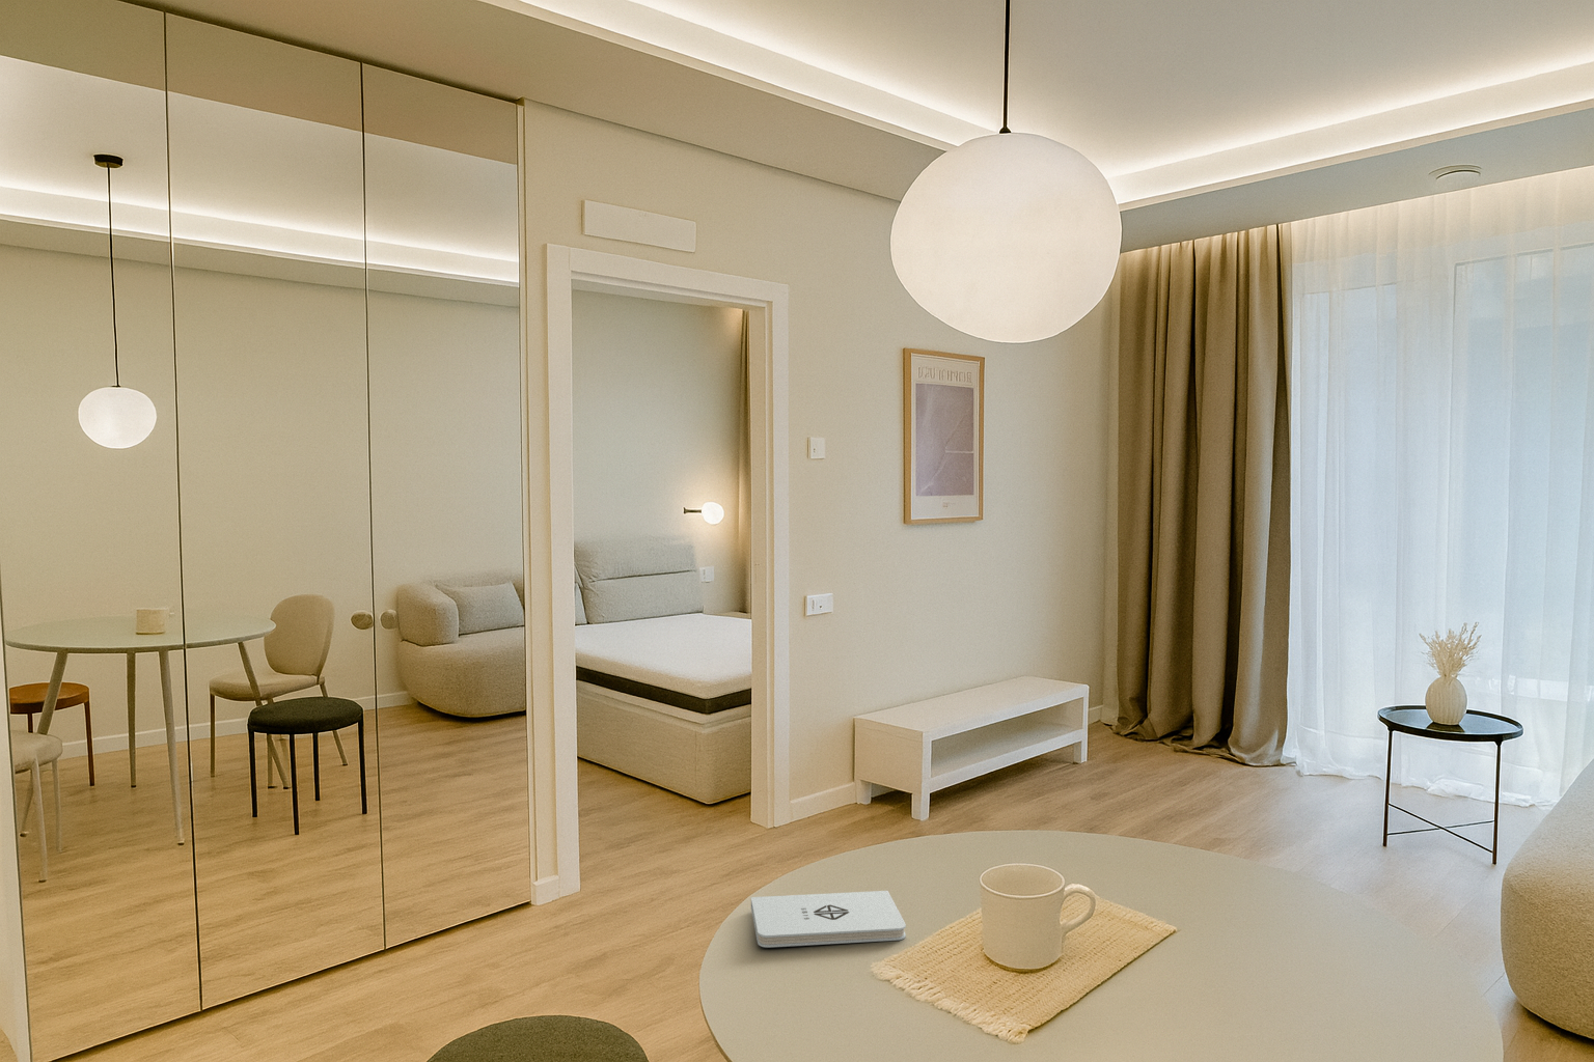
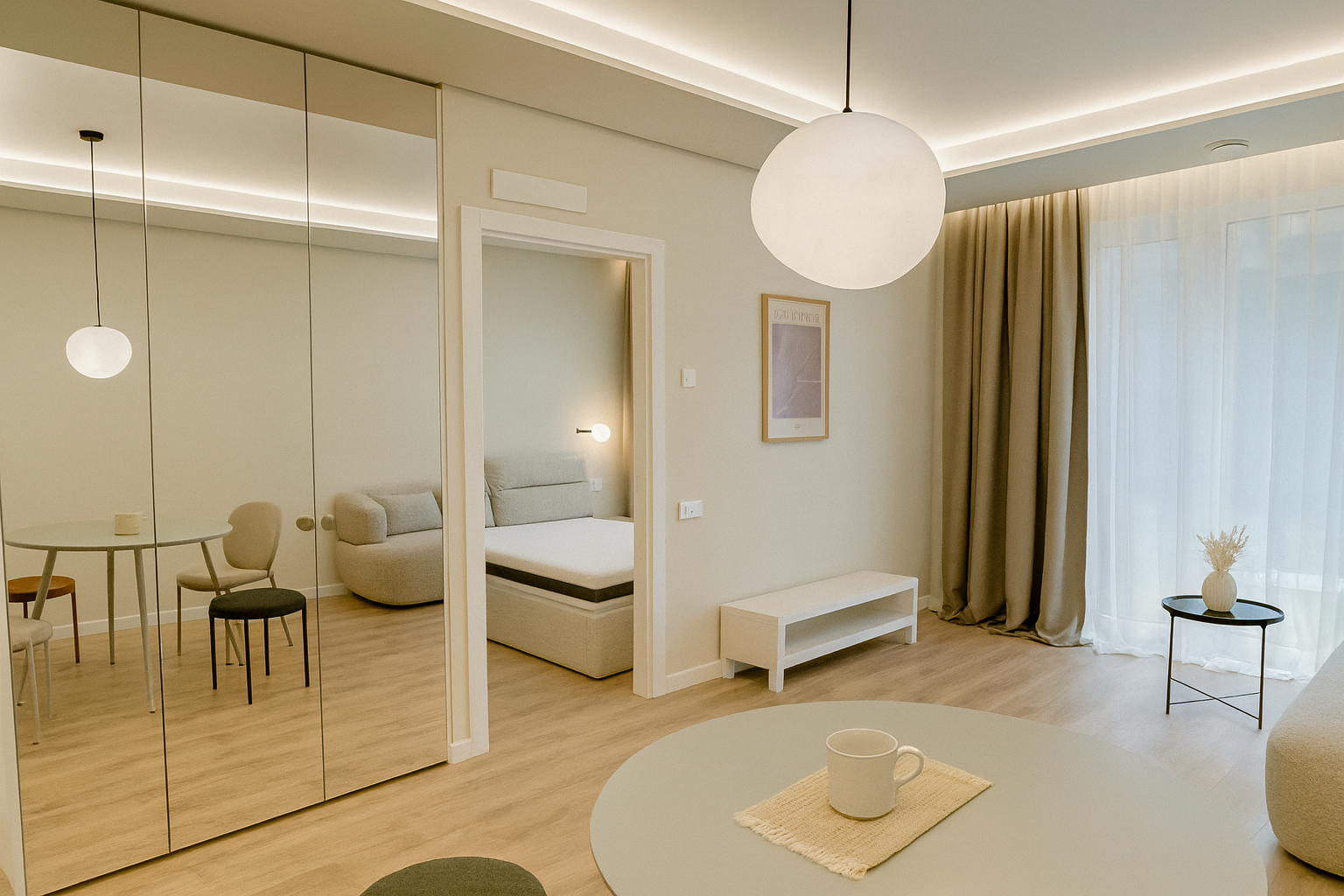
- notepad [751,890,907,949]
